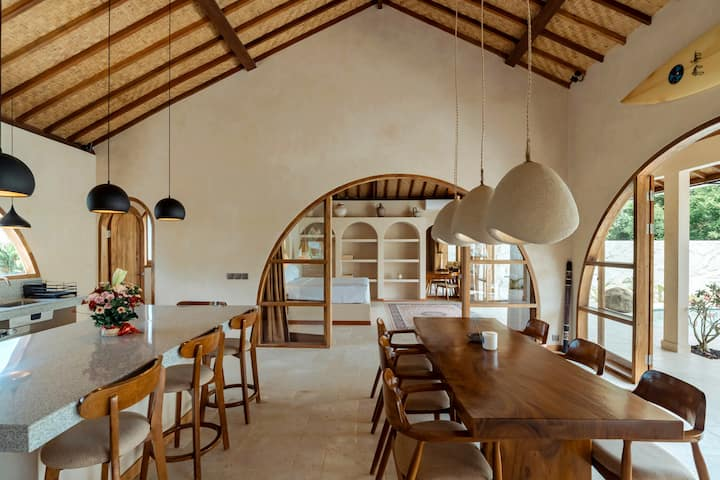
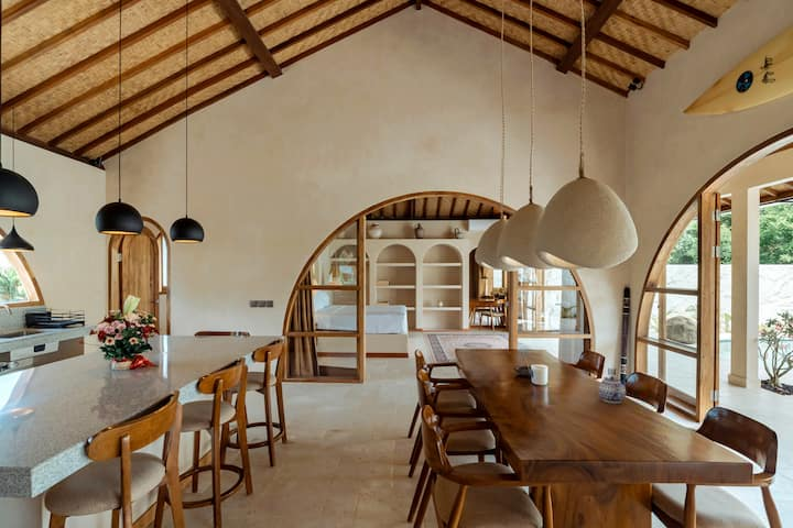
+ teapot [597,375,627,405]
